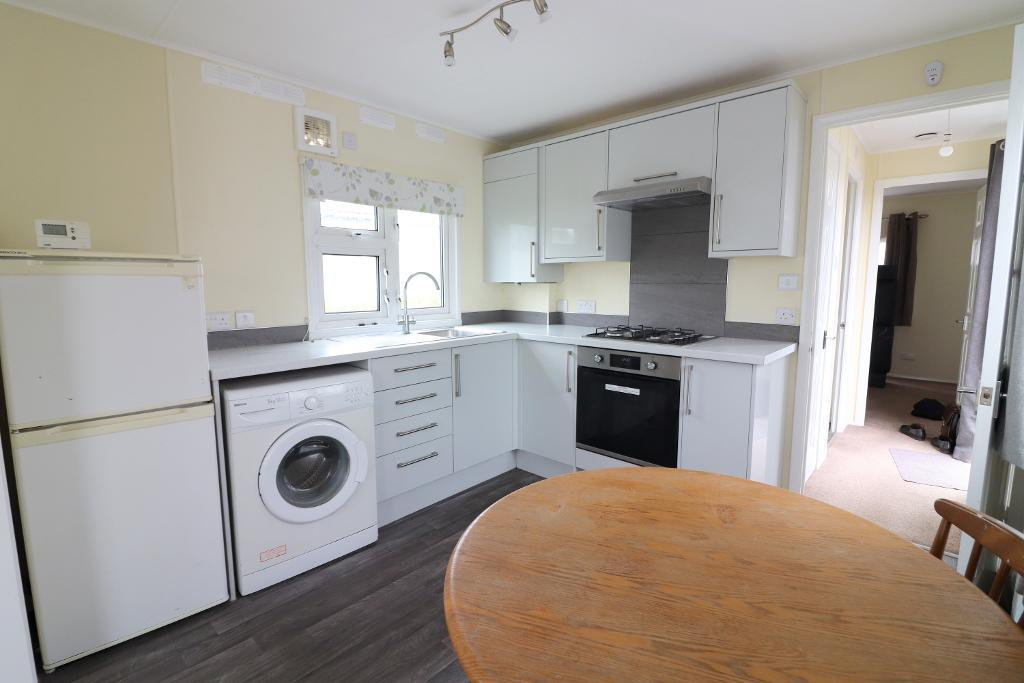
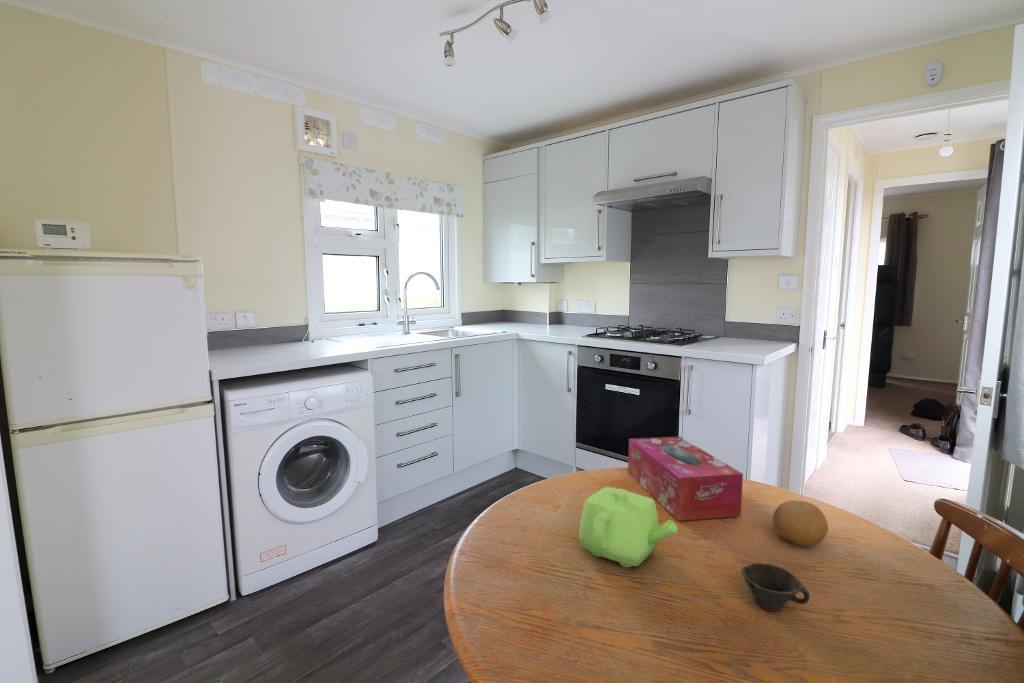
+ fruit [772,499,829,547]
+ tissue box [627,436,744,522]
+ teapot [578,486,679,568]
+ cup [740,562,811,612]
